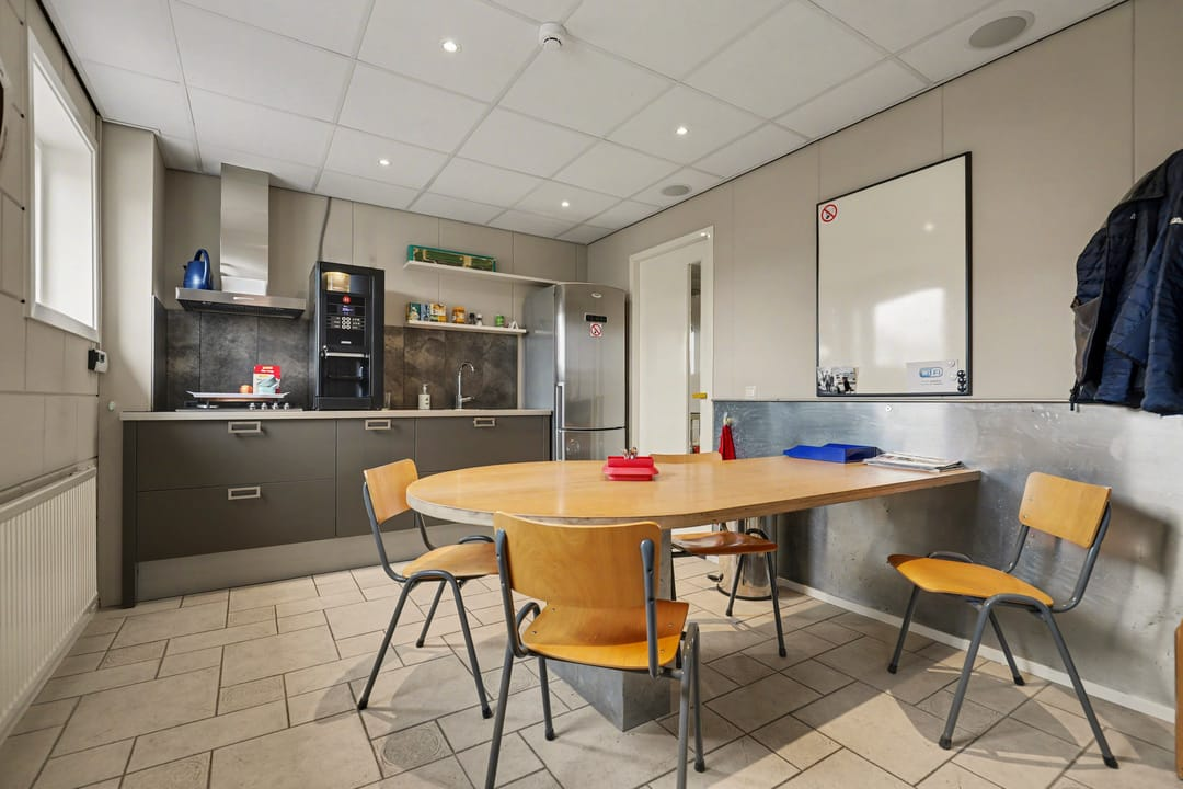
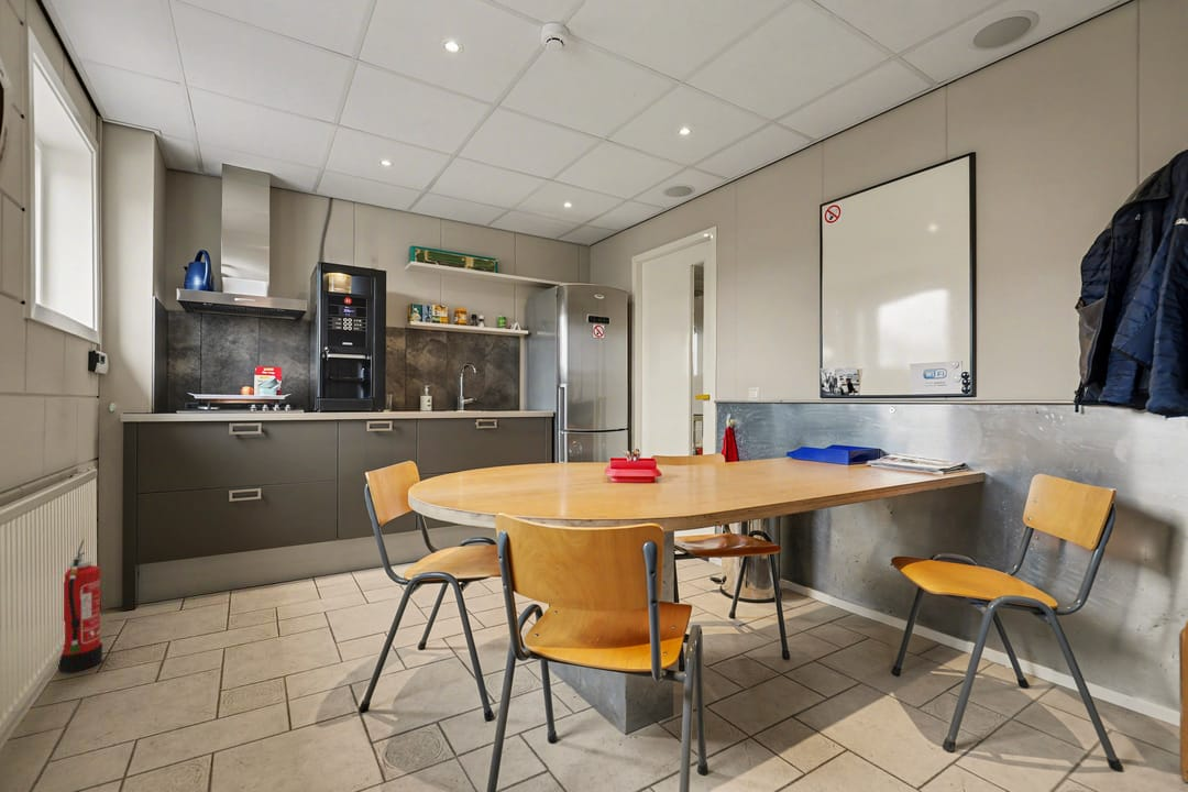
+ fire extinguisher [57,539,103,674]
